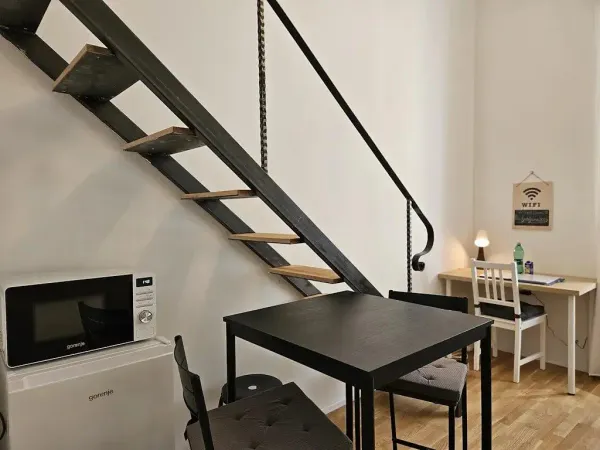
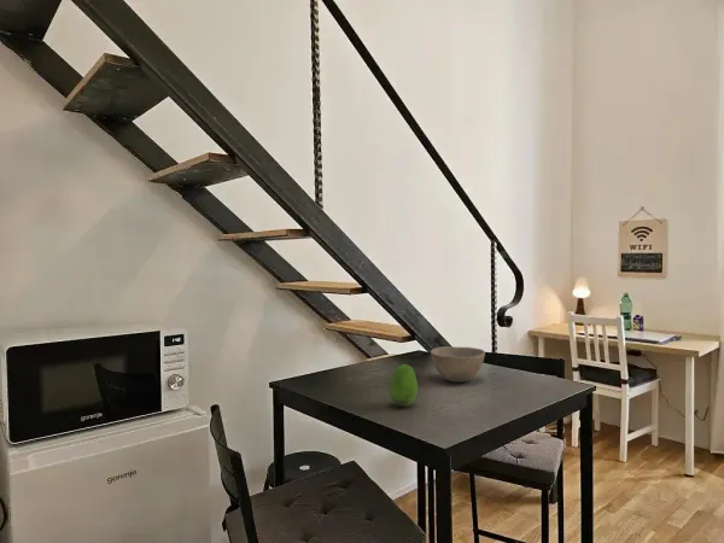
+ fruit [389,363,419,408]
+ bowl [430,345,486,384]
